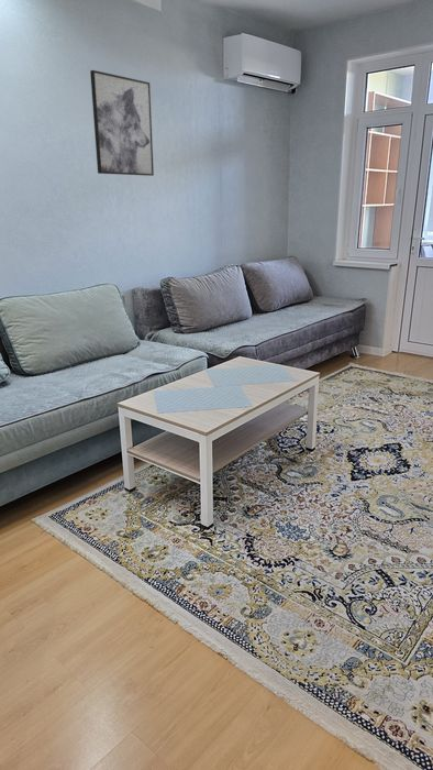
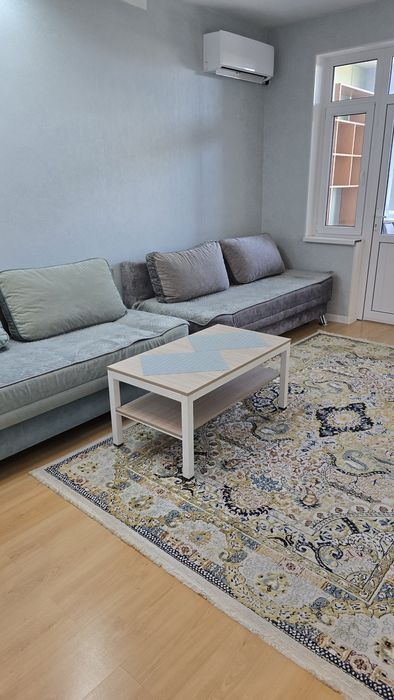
- wall art [89,69,155,177]
